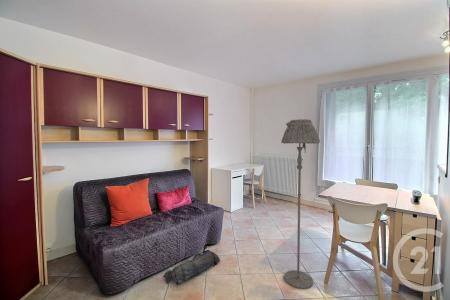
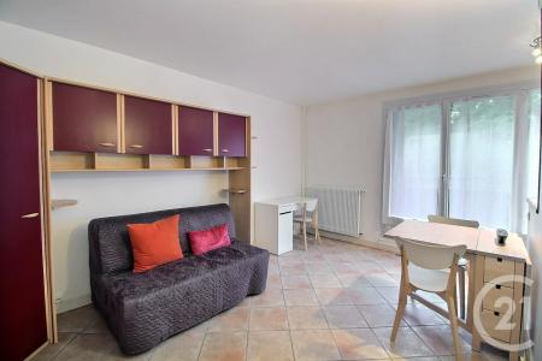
- floor lamp [281,118,321,290]
- backpack [162,245,221,286]
